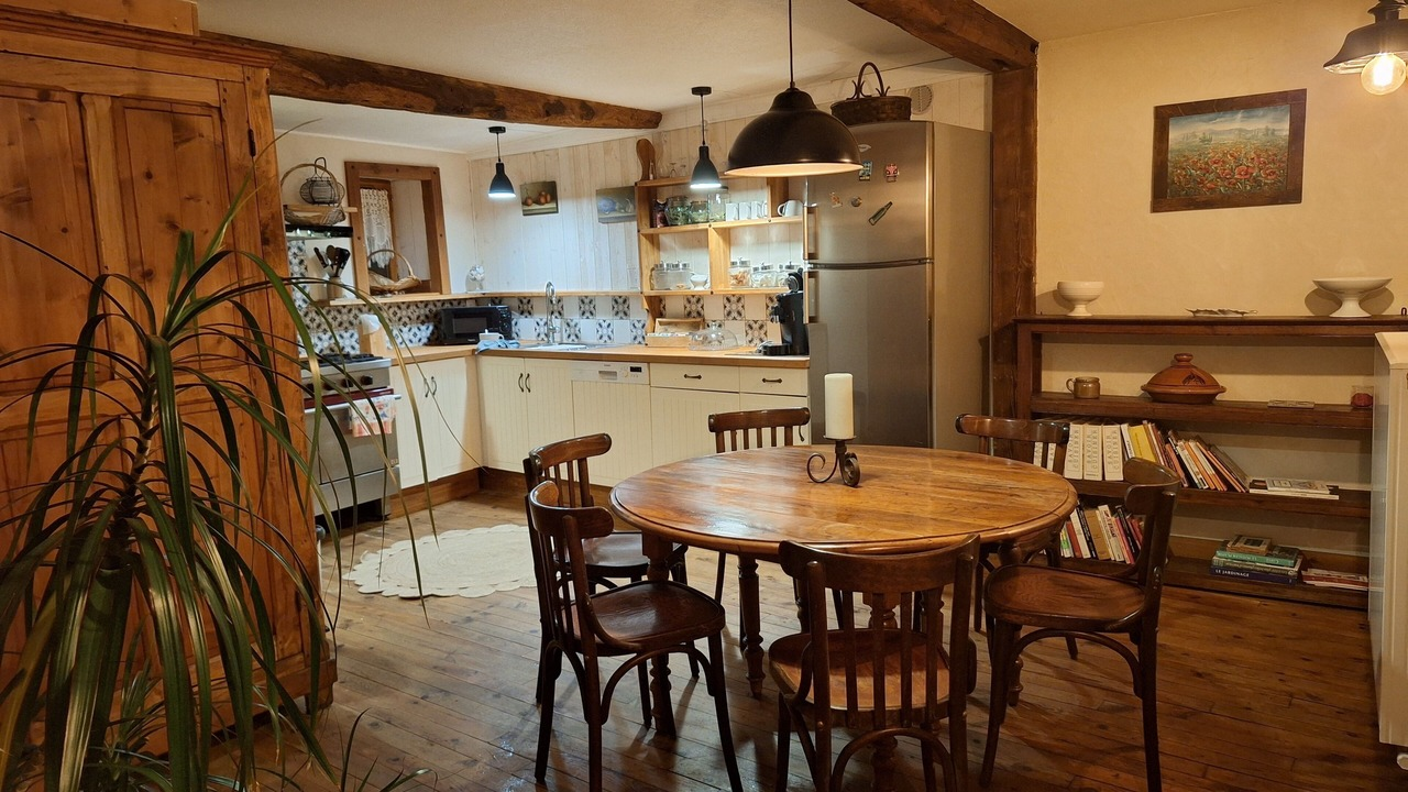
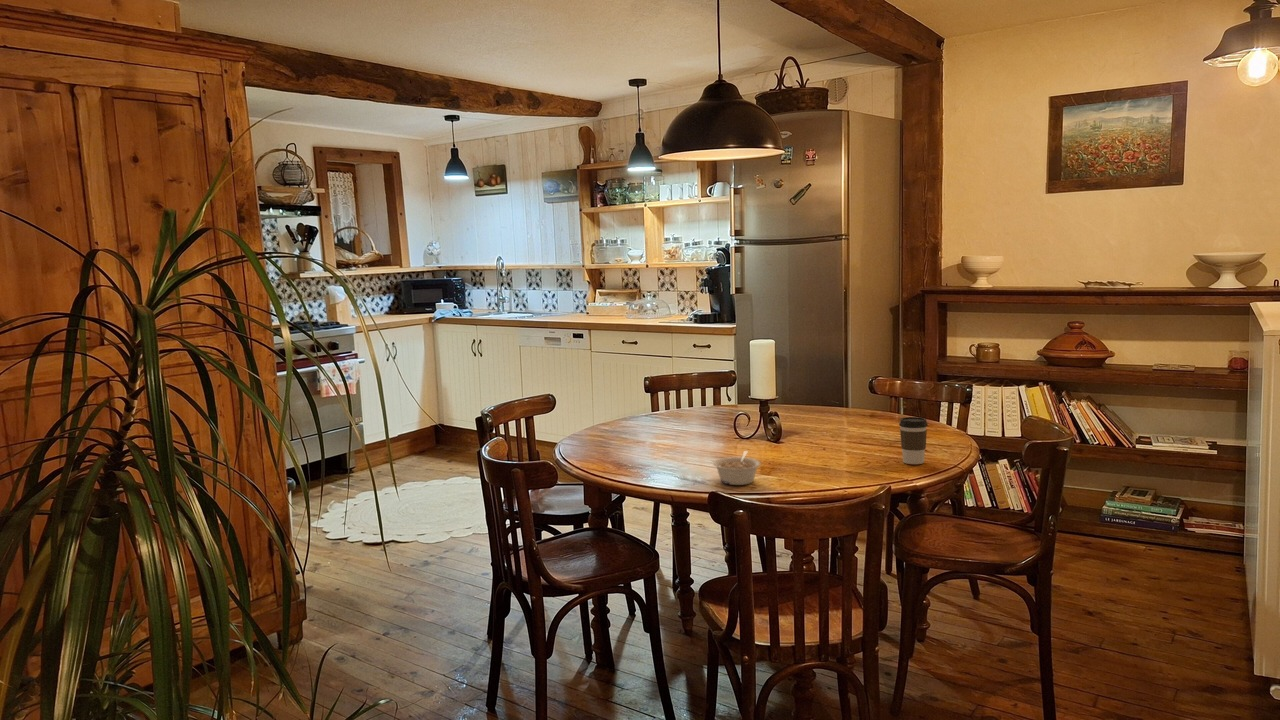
+ legume [712,450,762,486]
+ coffee cup [898,416,929,465]
